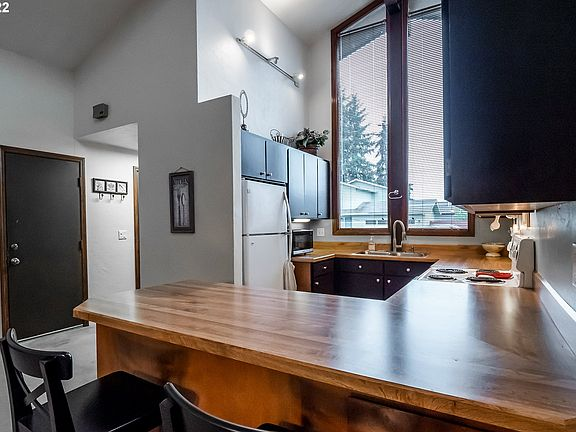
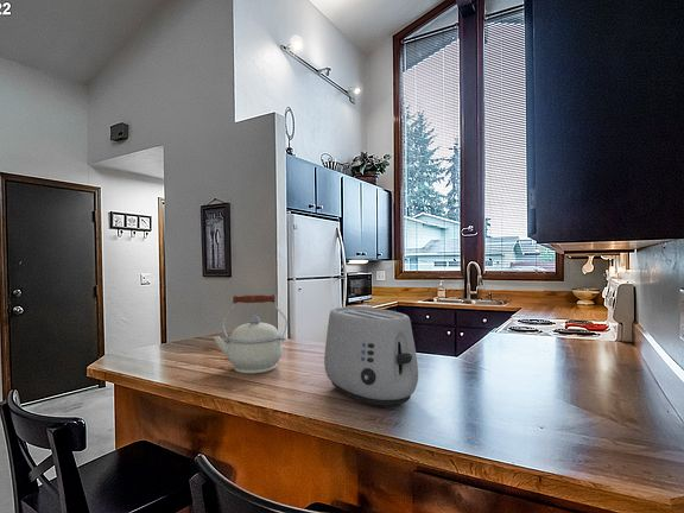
+ toaster [323,305,419,408]
+ kettle [213,293,289,375]
